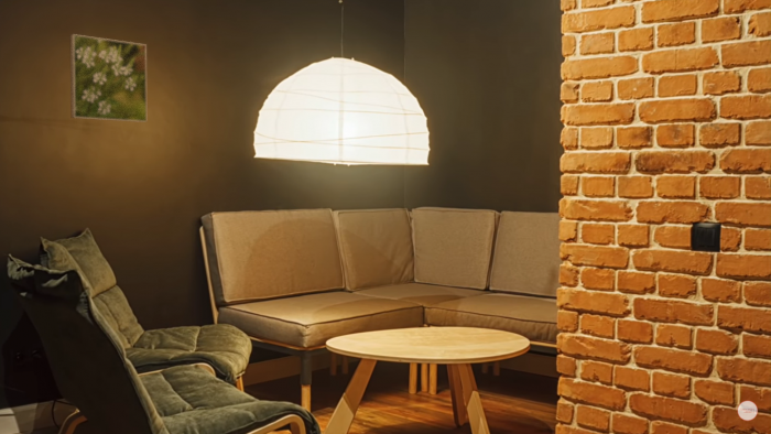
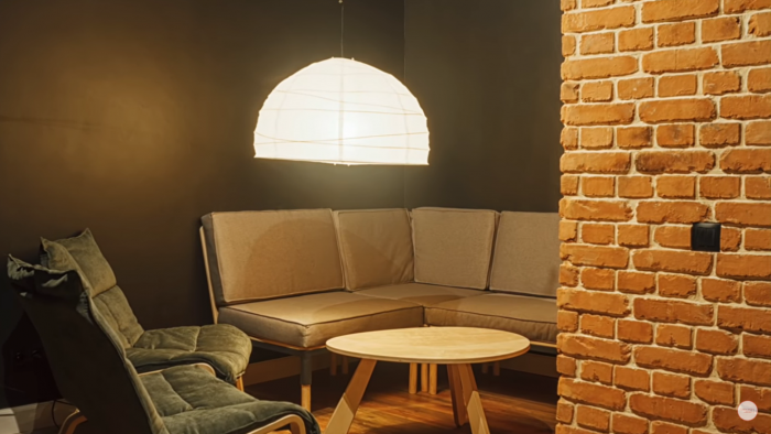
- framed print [69,33,148,123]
